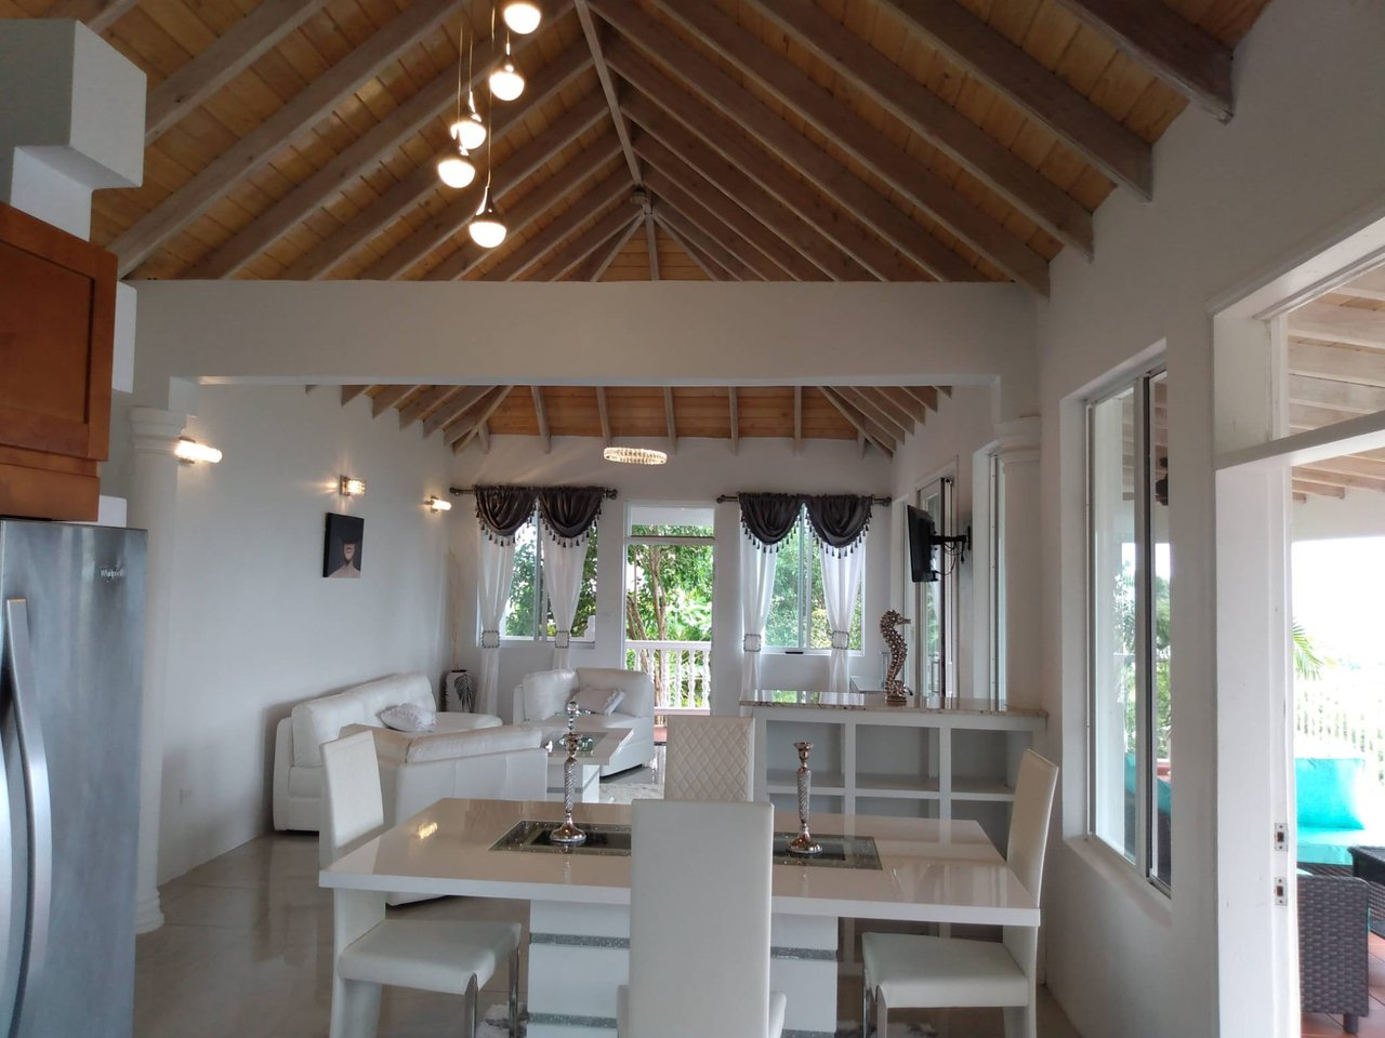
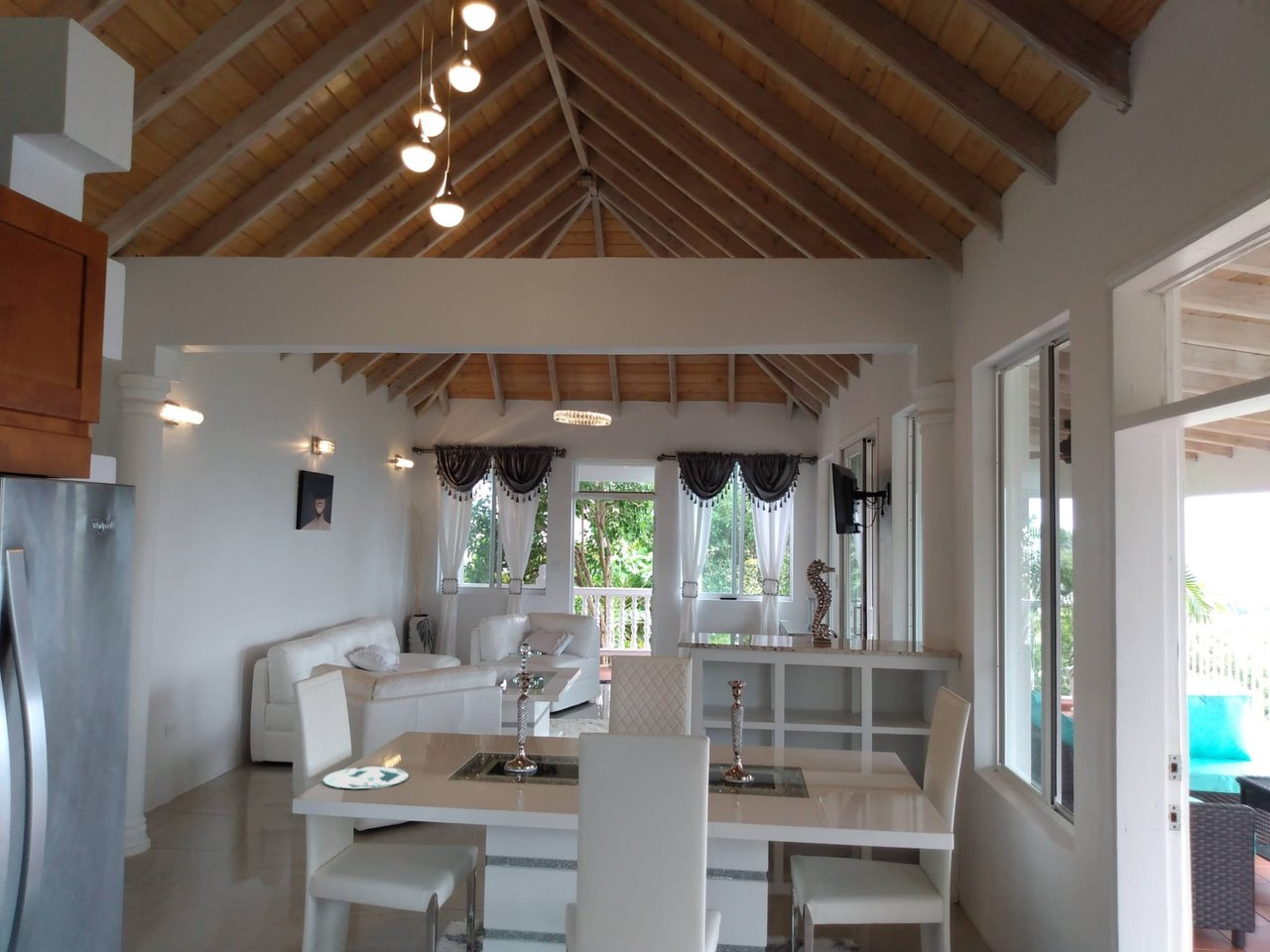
+ plate [322,766,410,789]
